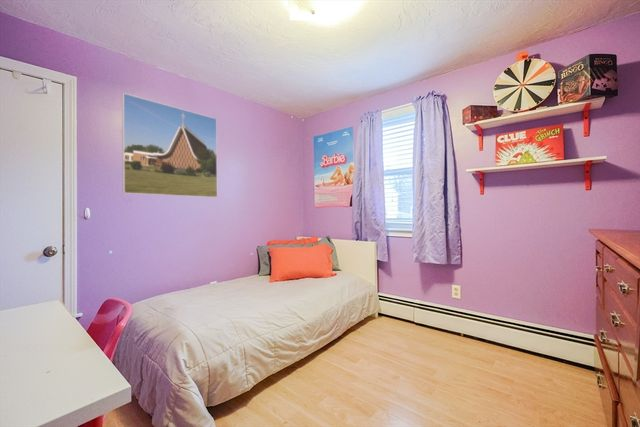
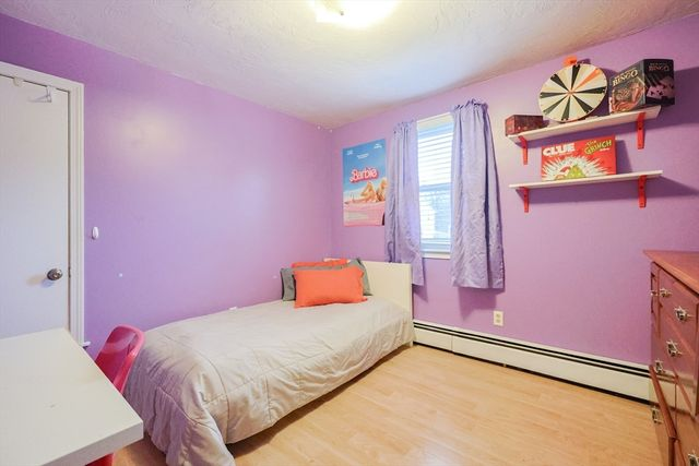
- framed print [121,92,218,199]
